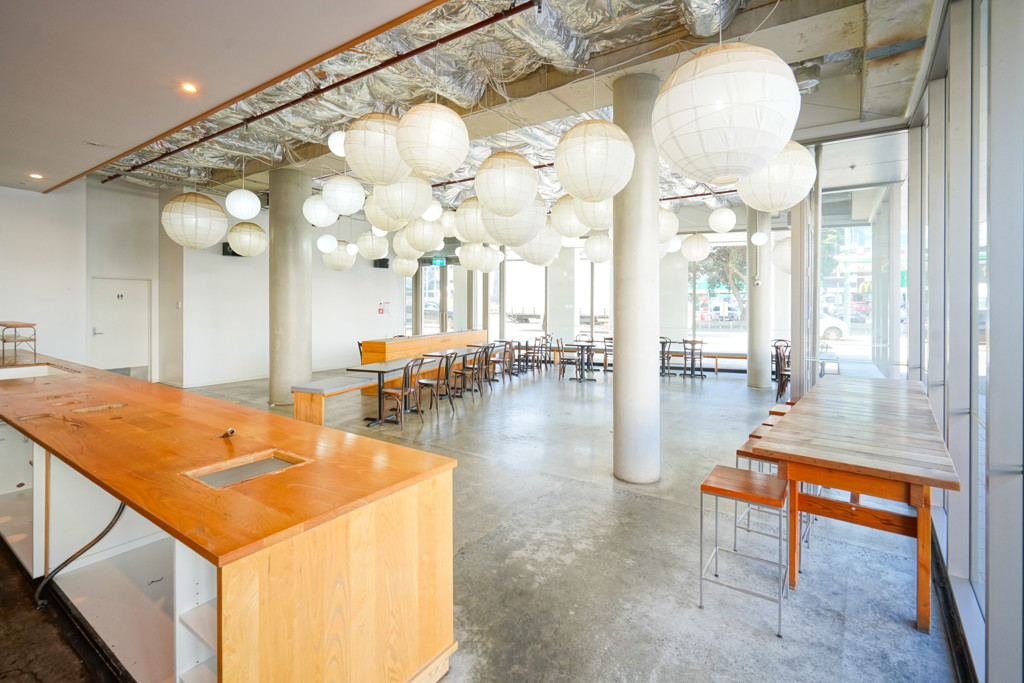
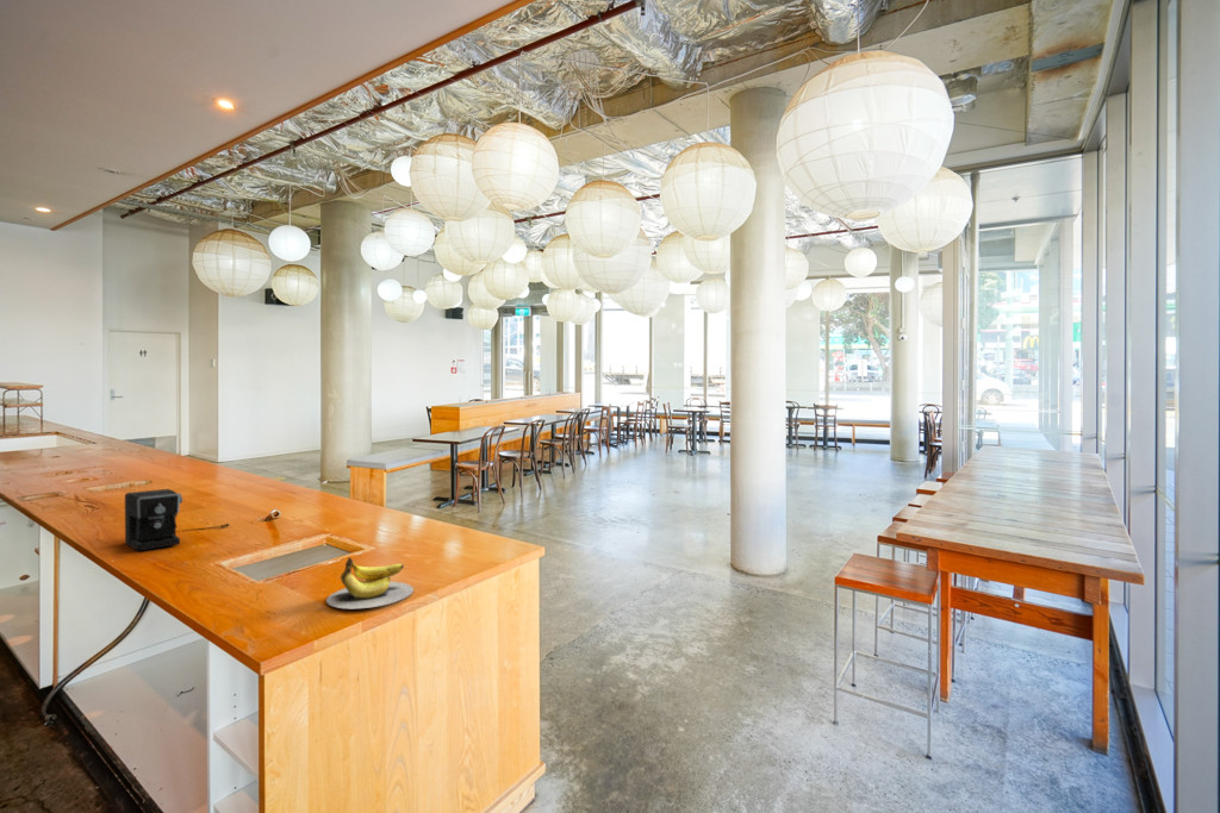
+ coffee maker [124,488,230,552]
+ banana [325,556,415,609]
